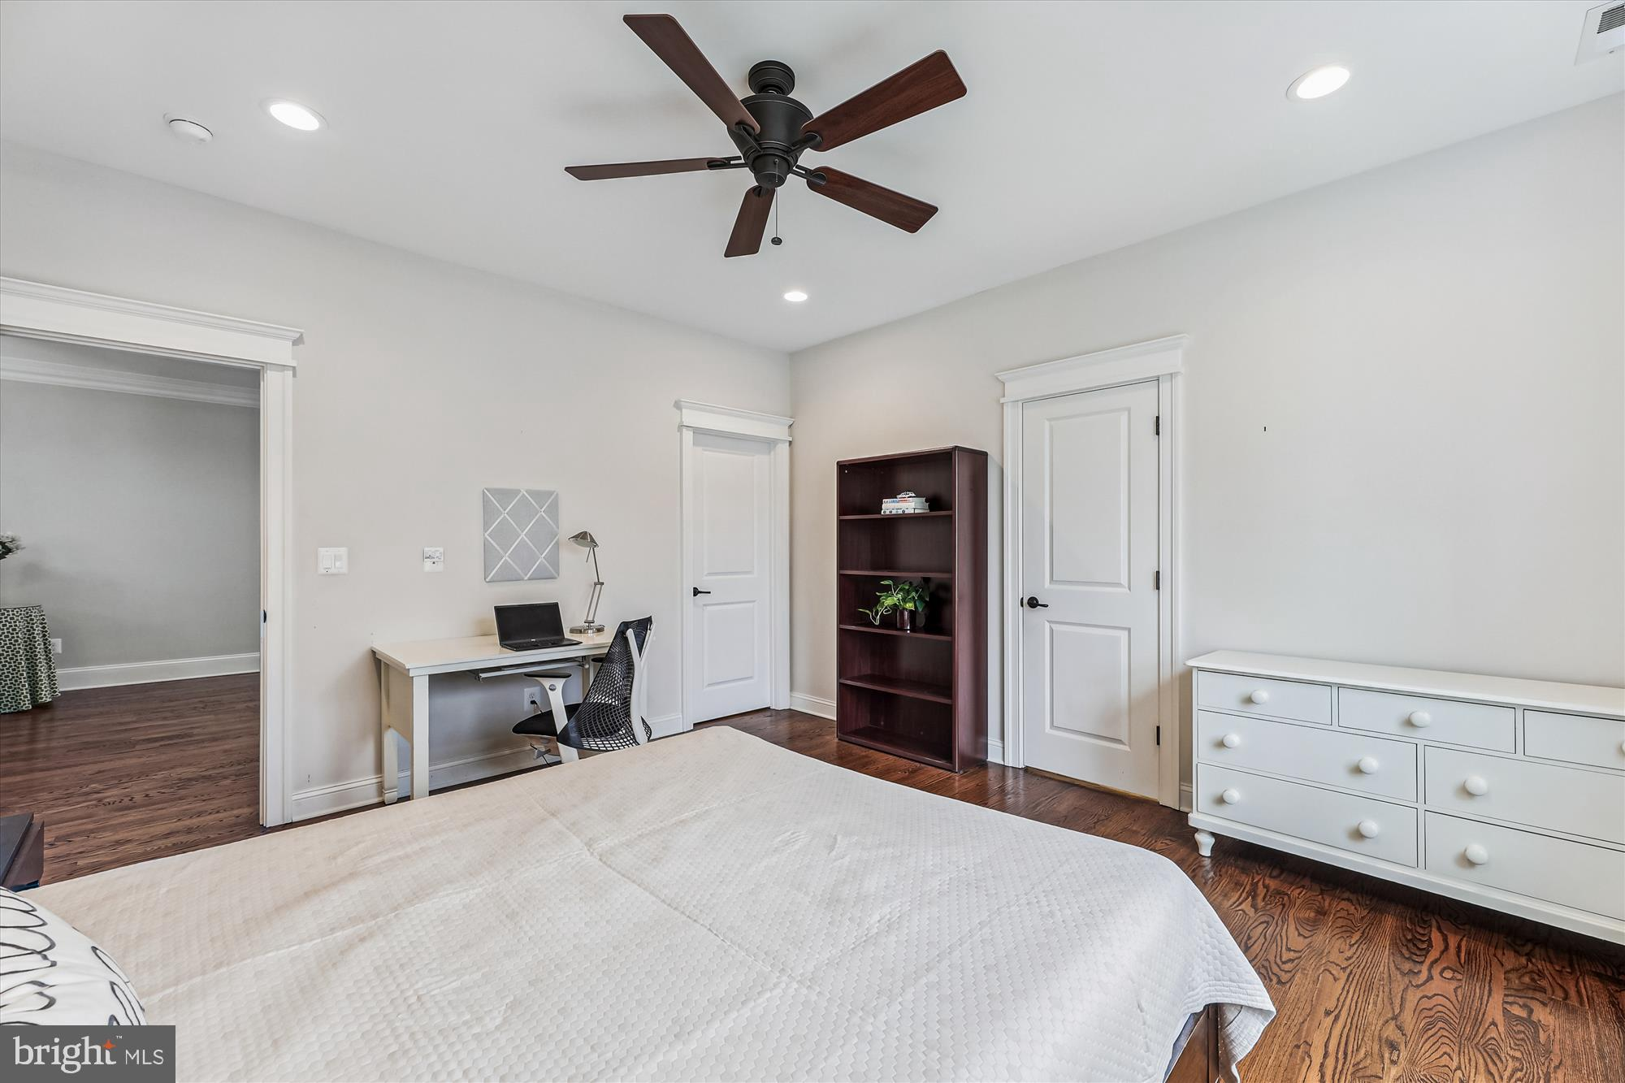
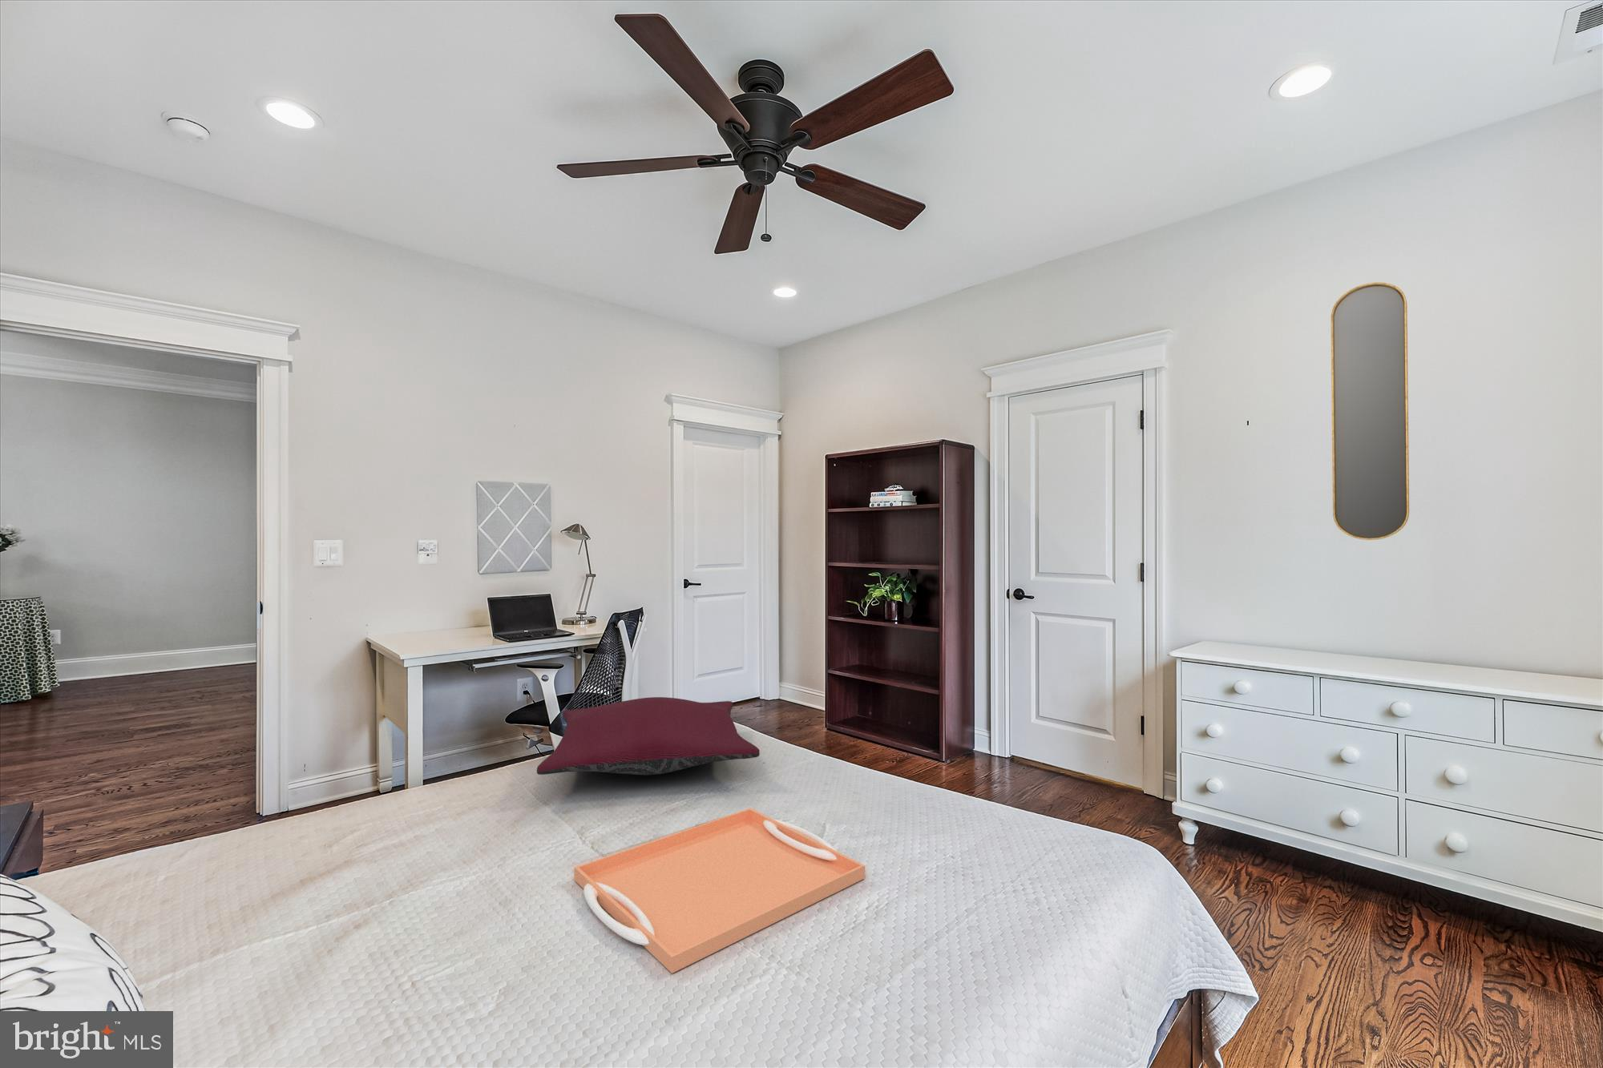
+ home mirror [1330,282,1410,541]
+ pillow [536,696,760,776]
+ serving tray [573,808,865,974]
